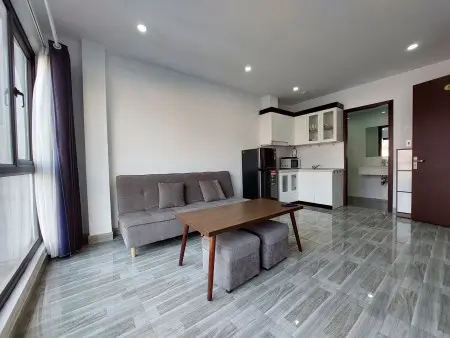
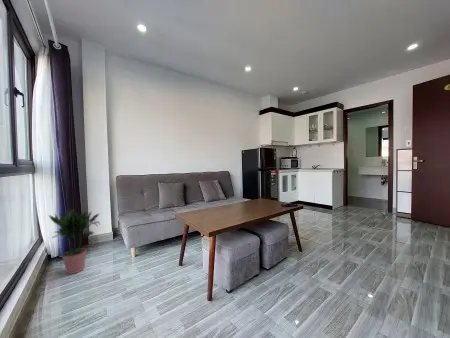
+ potted plant [47,208,101,275]
